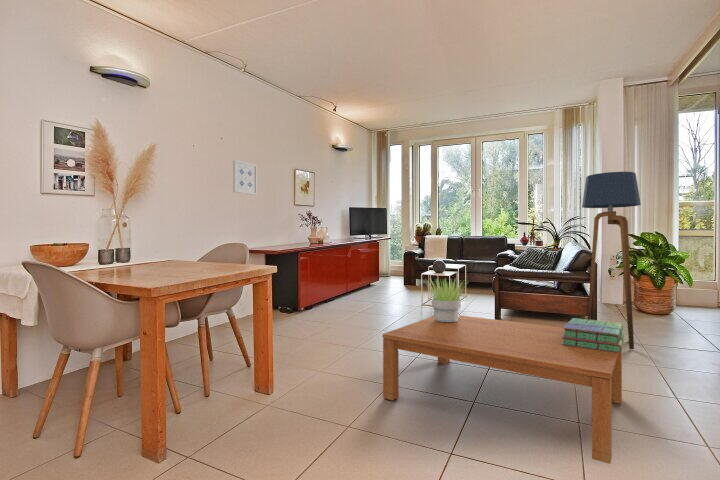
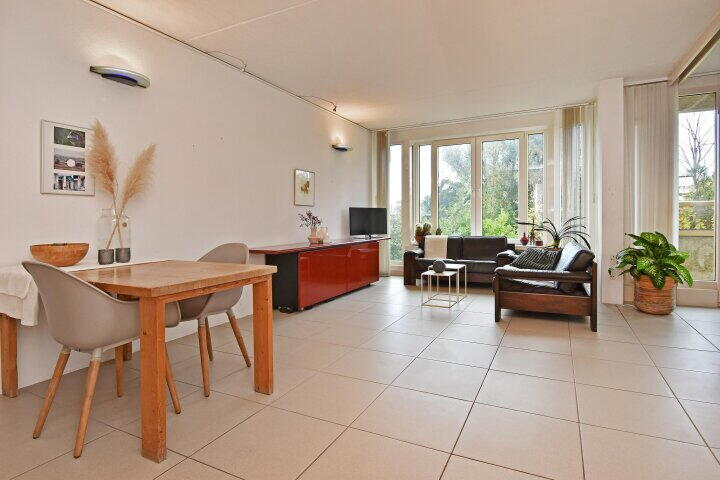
- coffee table [382,314,623,465]
- potted plant [424,277,470,322]
- stack of books [562,317,625,353]
- wall art [232,159,258,196]
- floor lamp [581,171,642,350]
